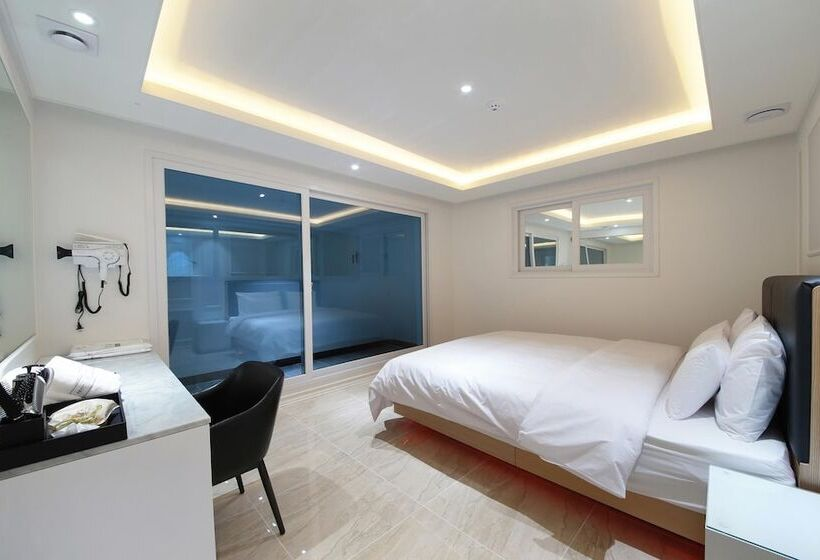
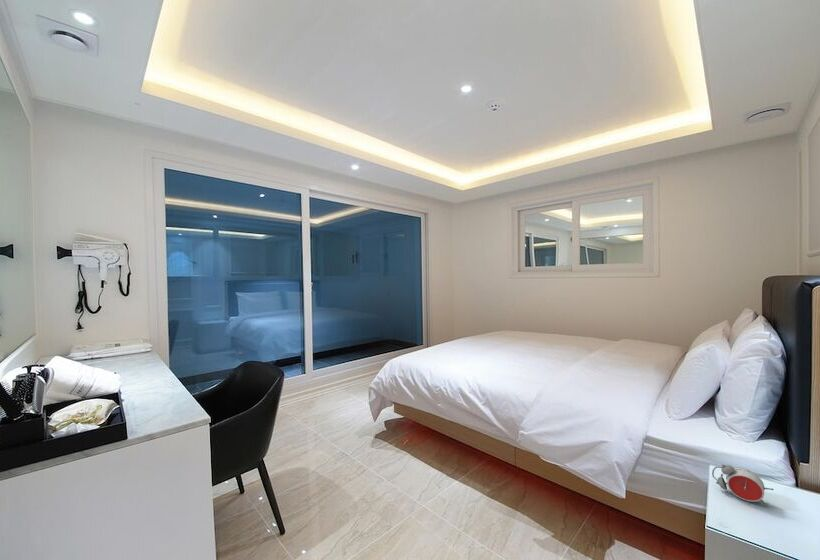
+ alarm clock [711,463,775,507]
